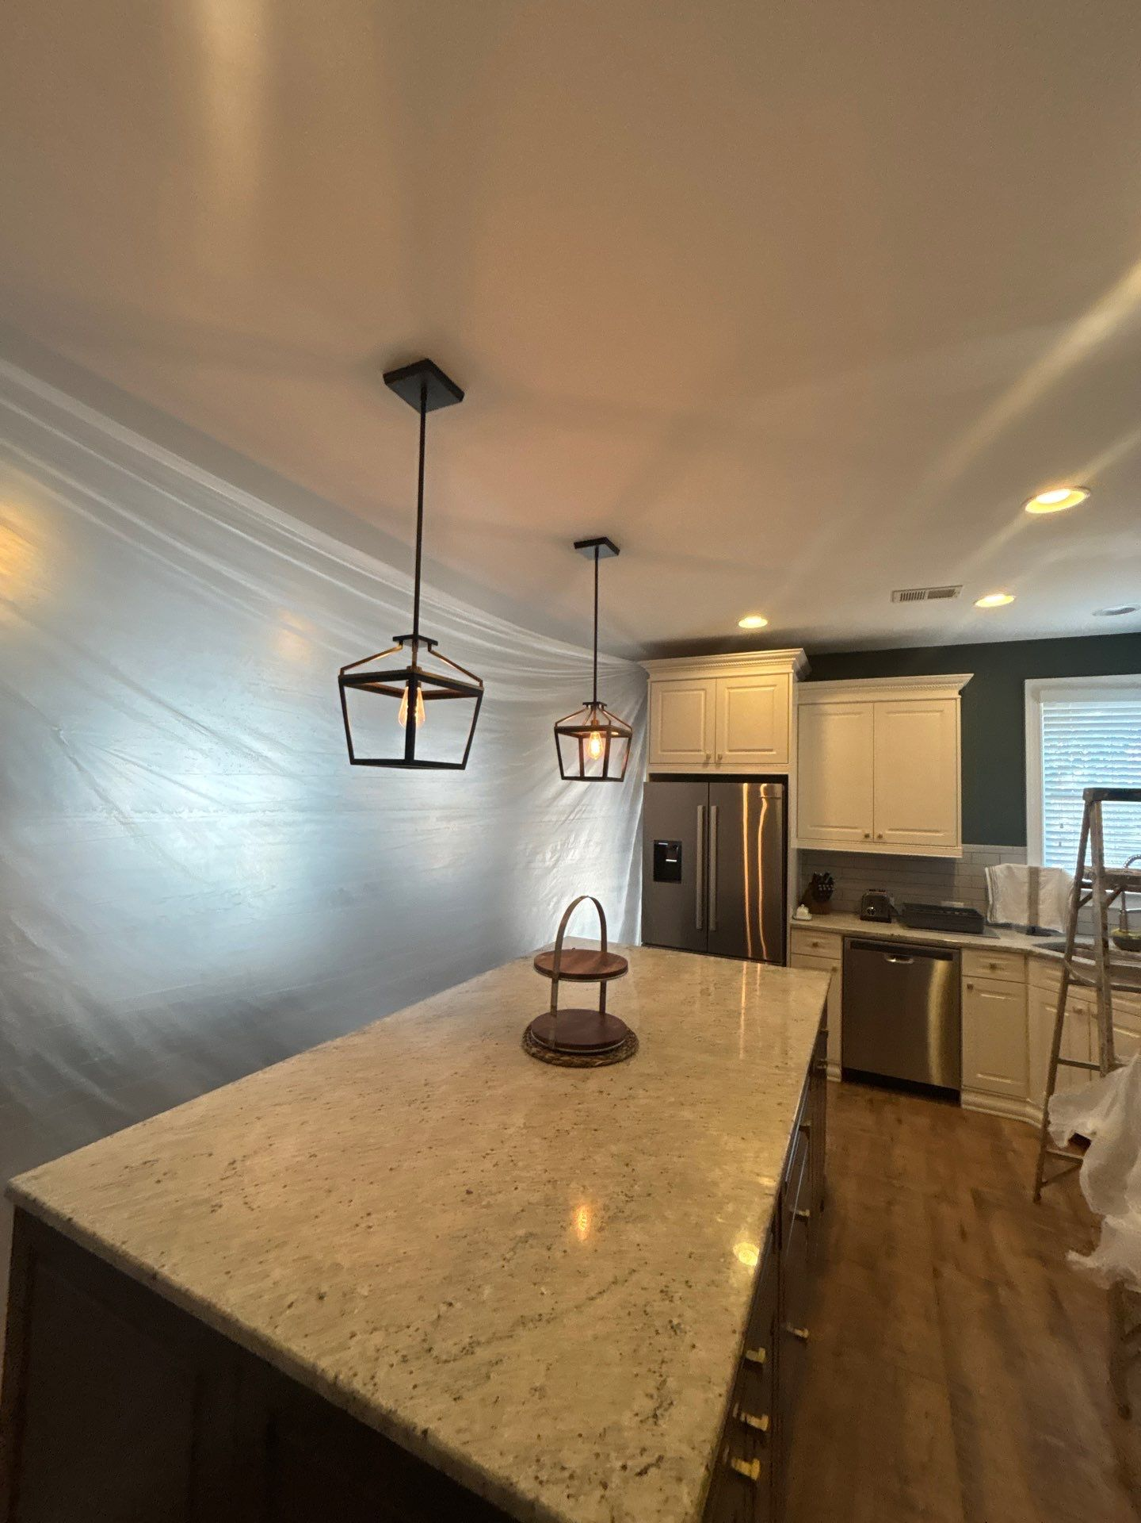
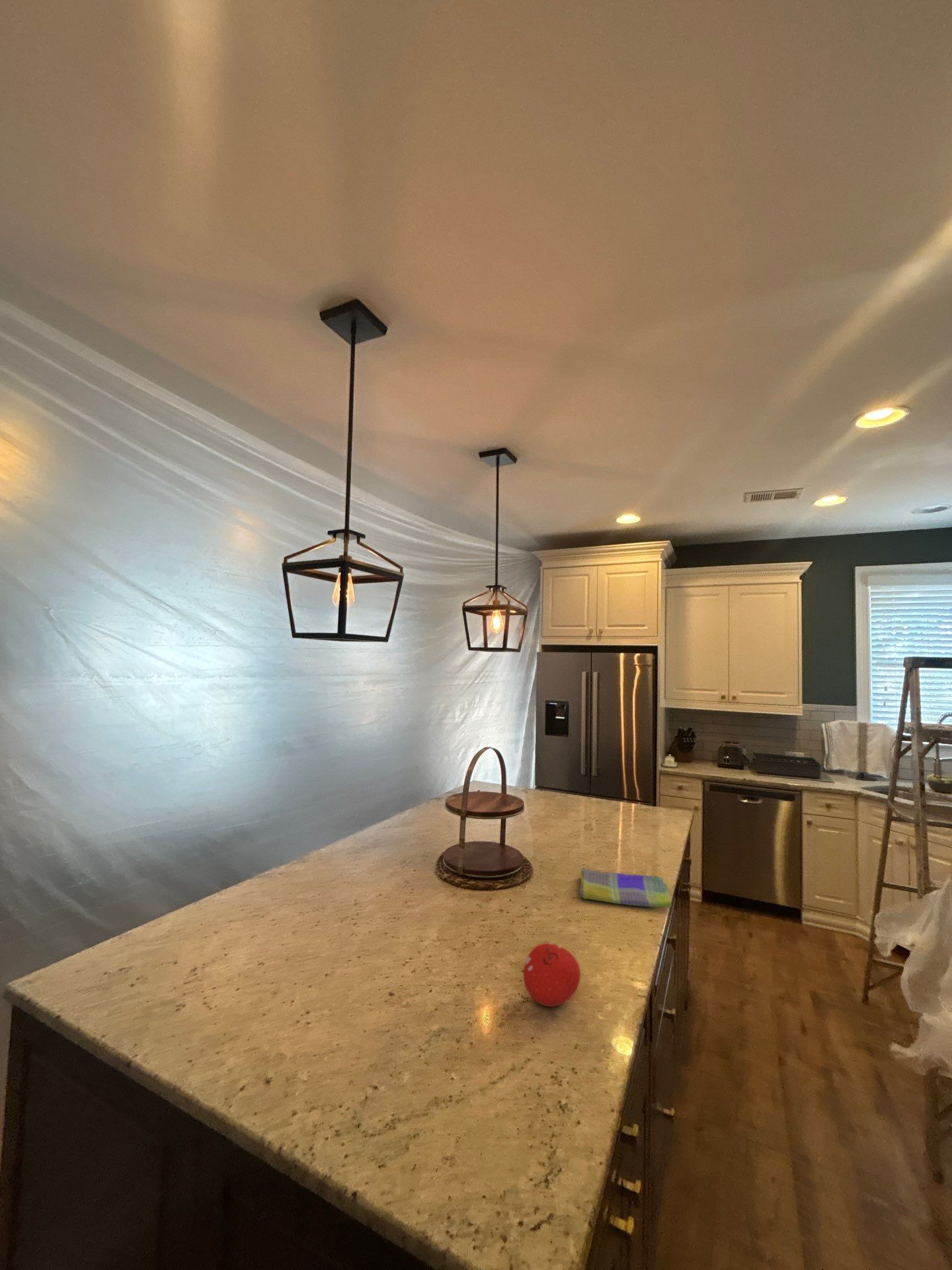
+ fruit [523,943,581,1007]
+ dish towel [578,868,672,908]
